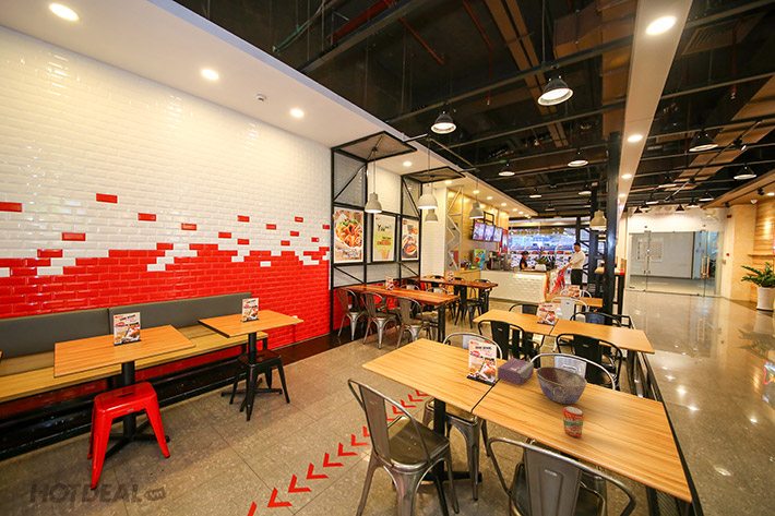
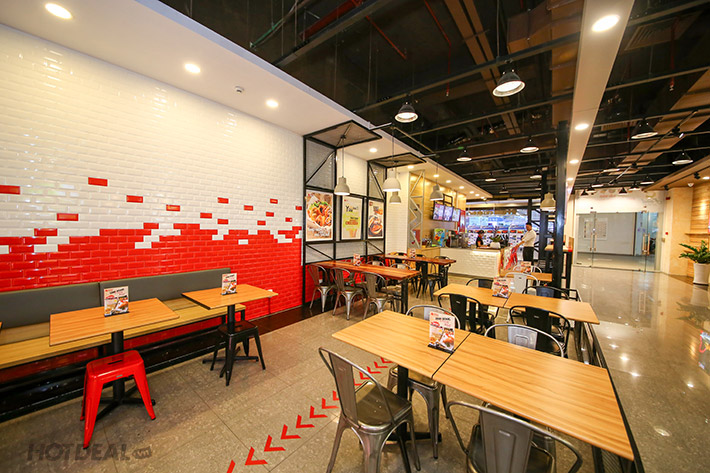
- tissue box [497,357,535,387]
- beverage can [562,406,585,437]
- bowl [535,365,588,405]
